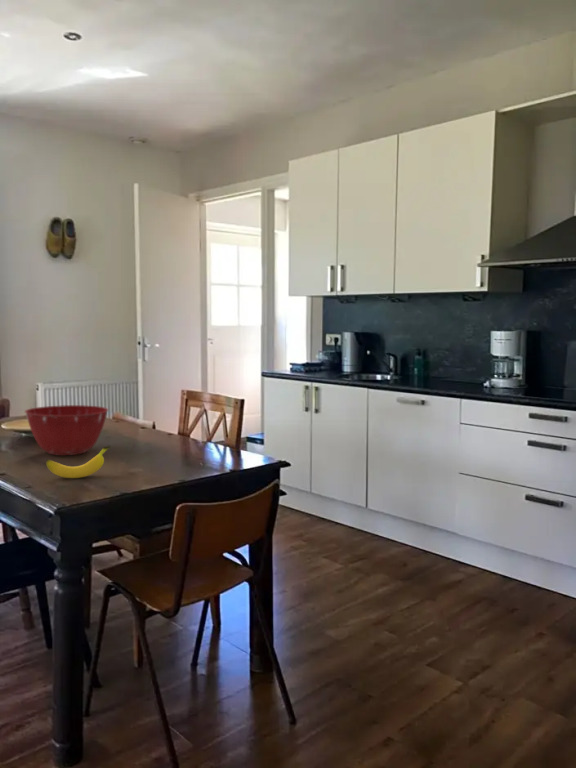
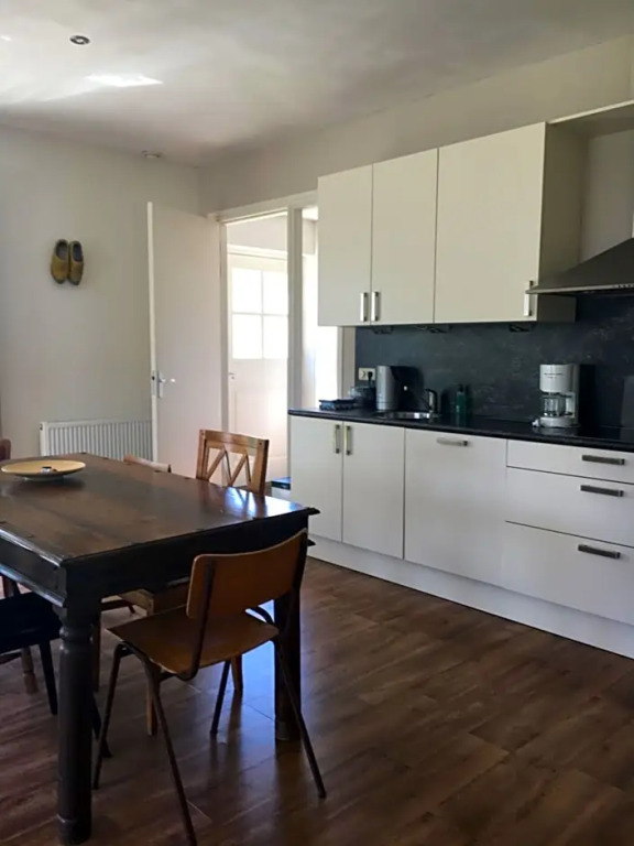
- mixing bowl [24,404,109,456]
- banana [45,445,112,479]
